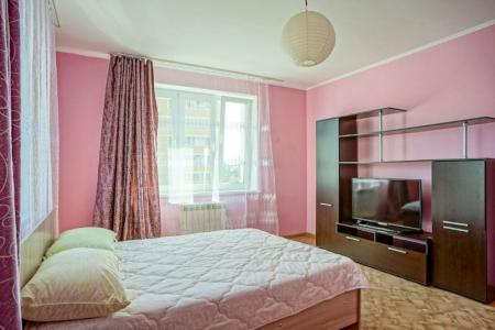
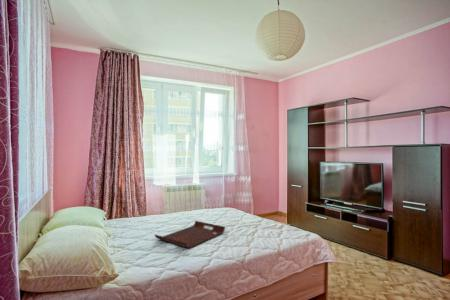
+ serving tray [154,220,226,249]
